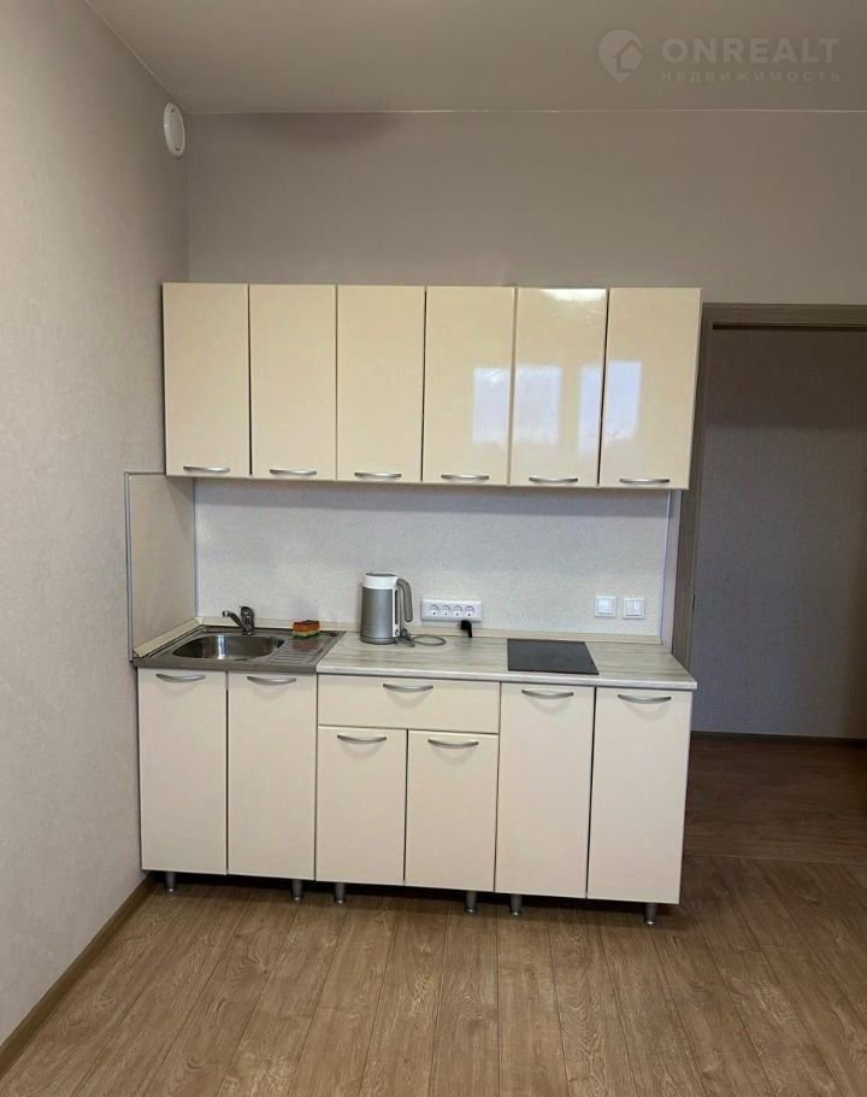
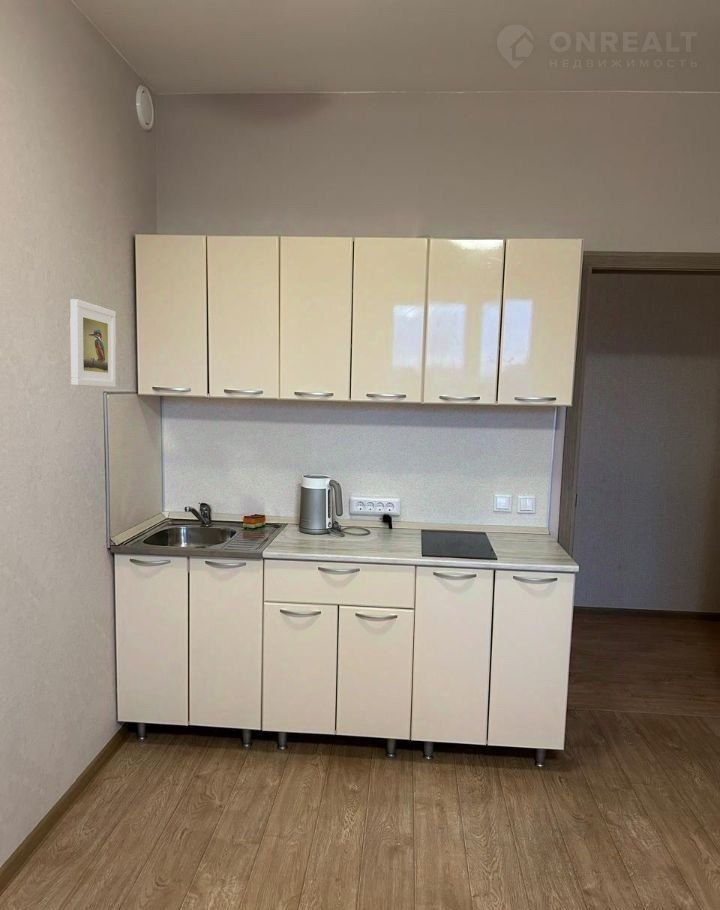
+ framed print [69,298,117,388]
